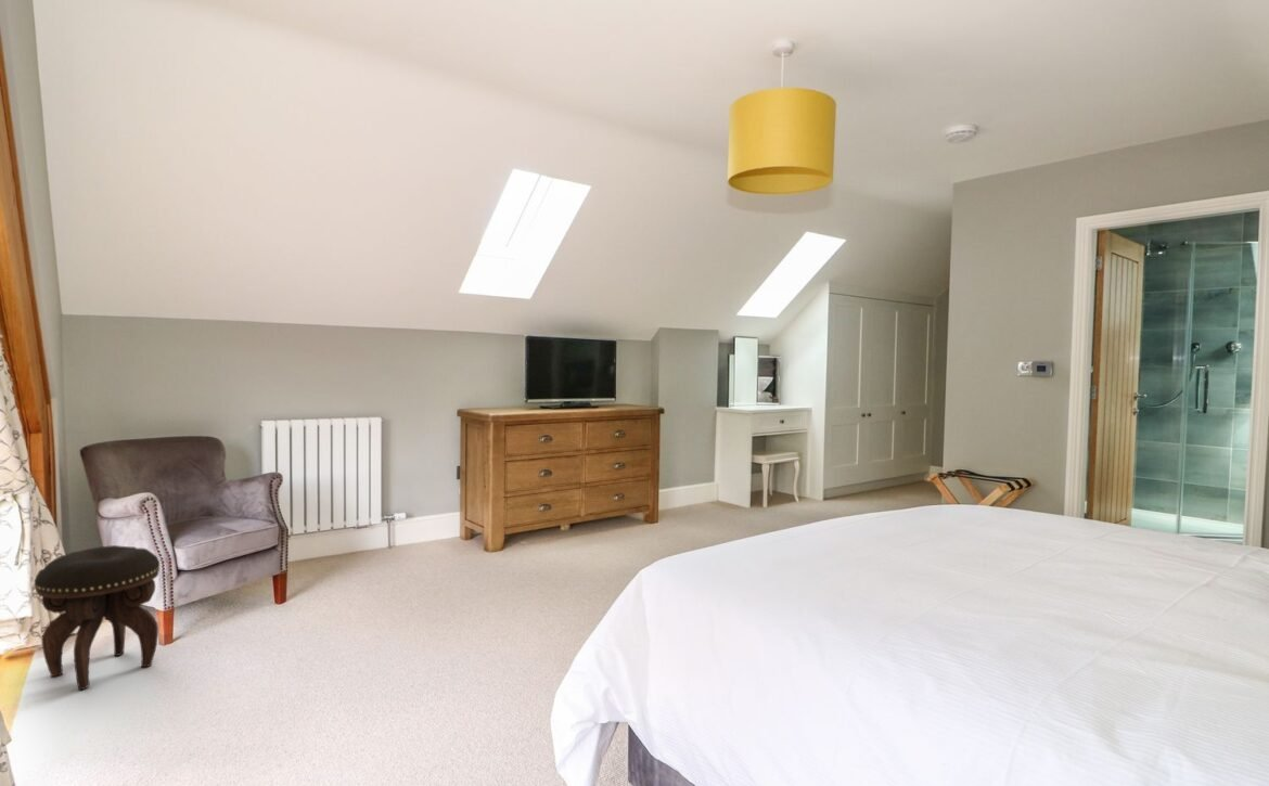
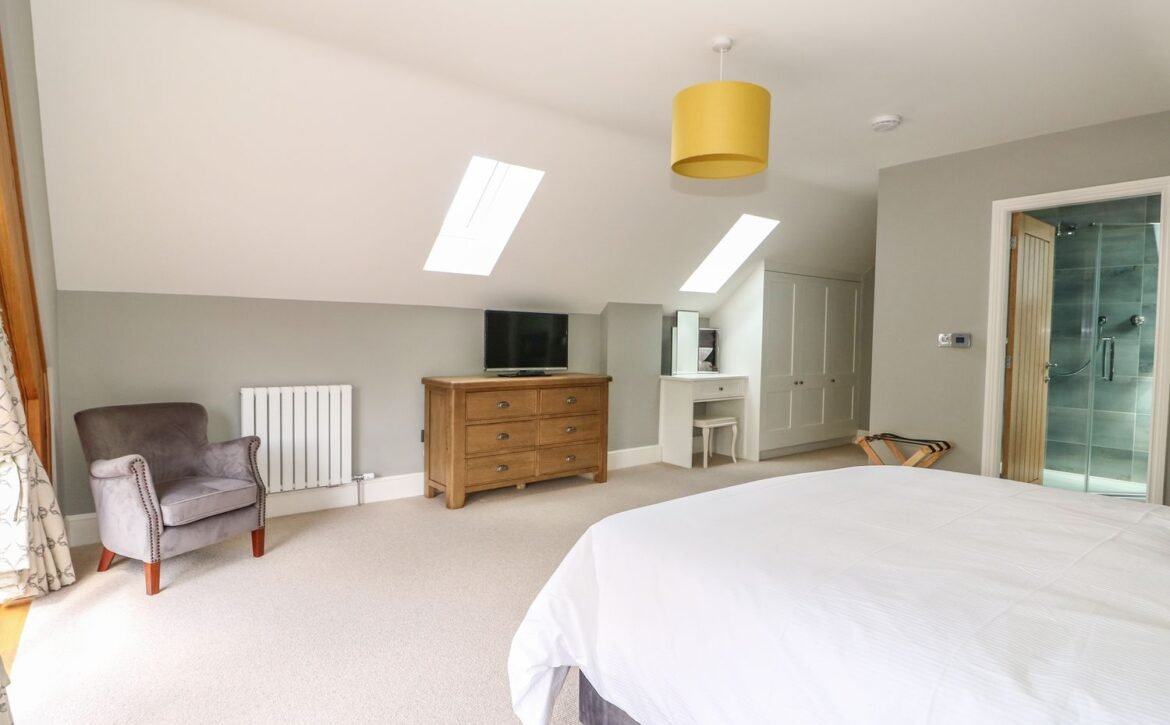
- footstool [34,544,161,691]
